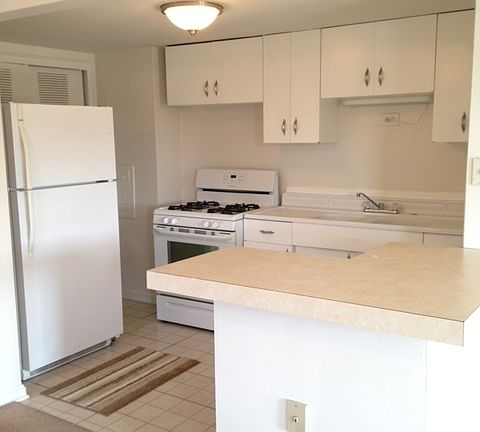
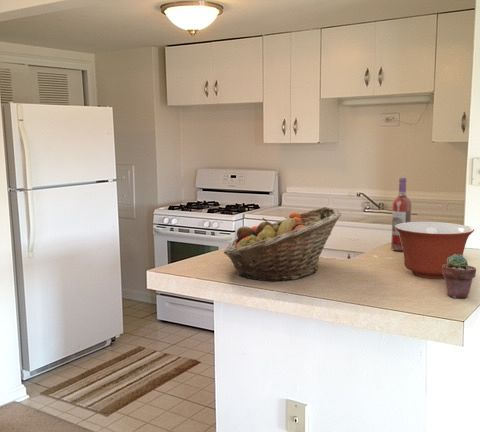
+ potted succulent [442,254,477,299]
+ fruit basket [223,206,342,283]
+ wine bottle [390,177,412,252]
+ mixing bowl [395,221,475,279]
